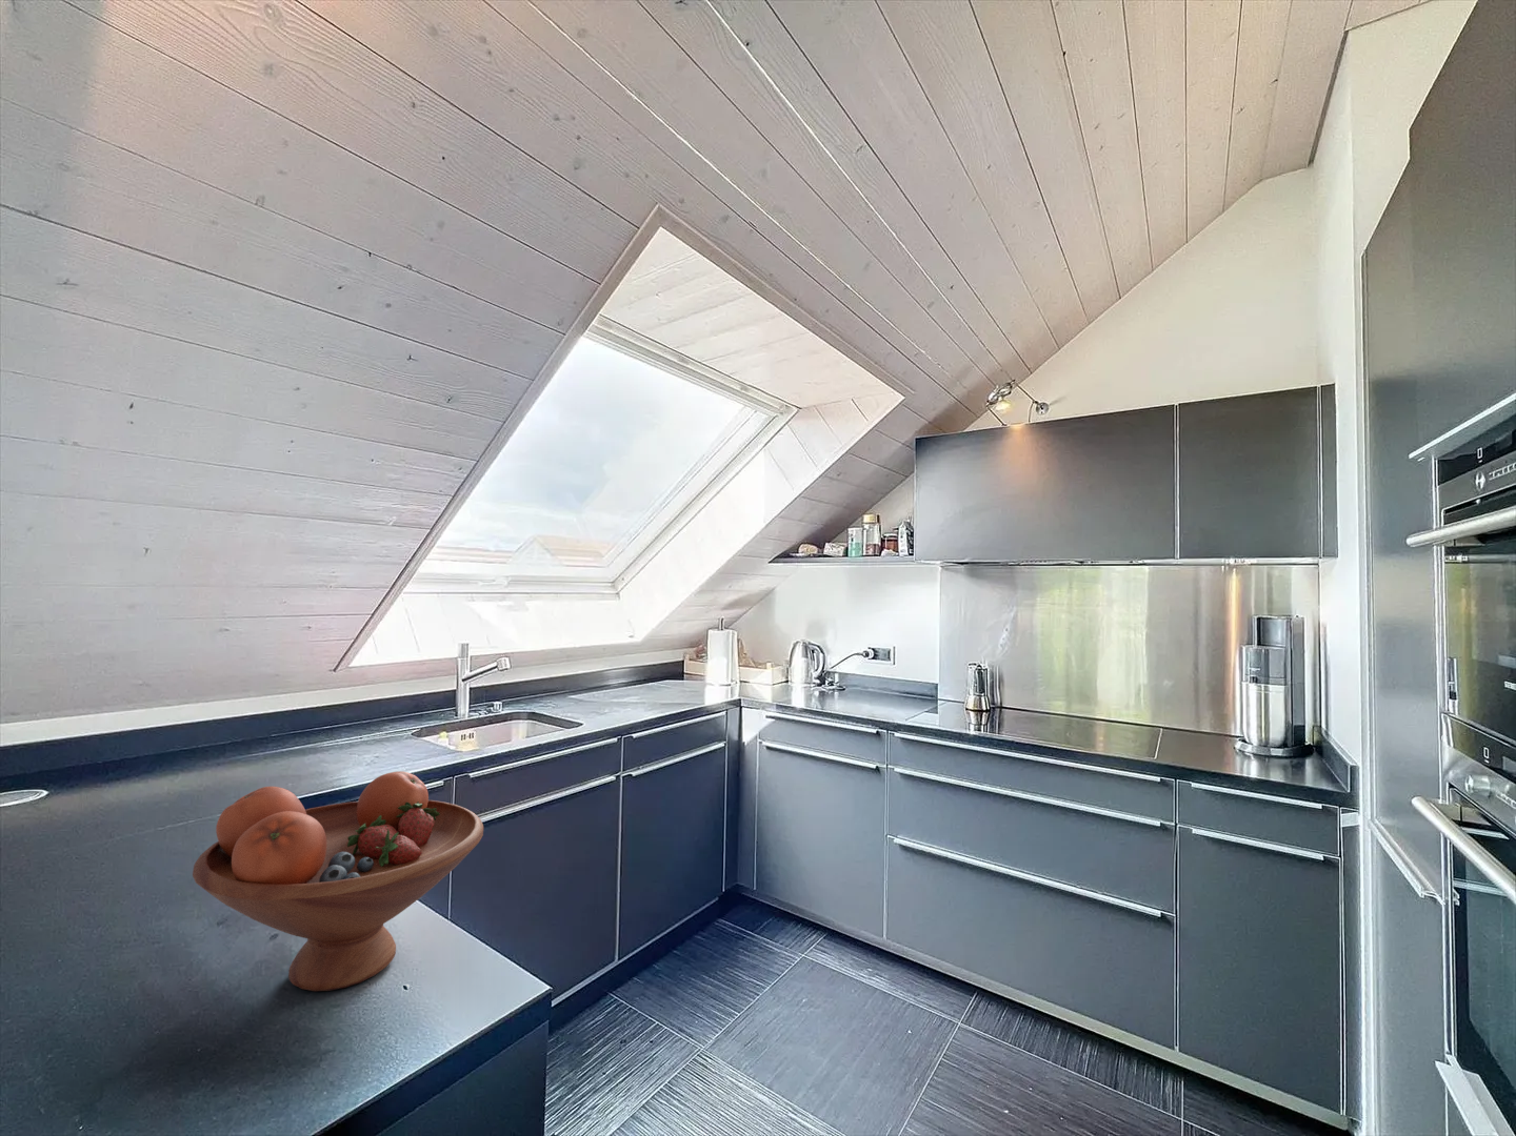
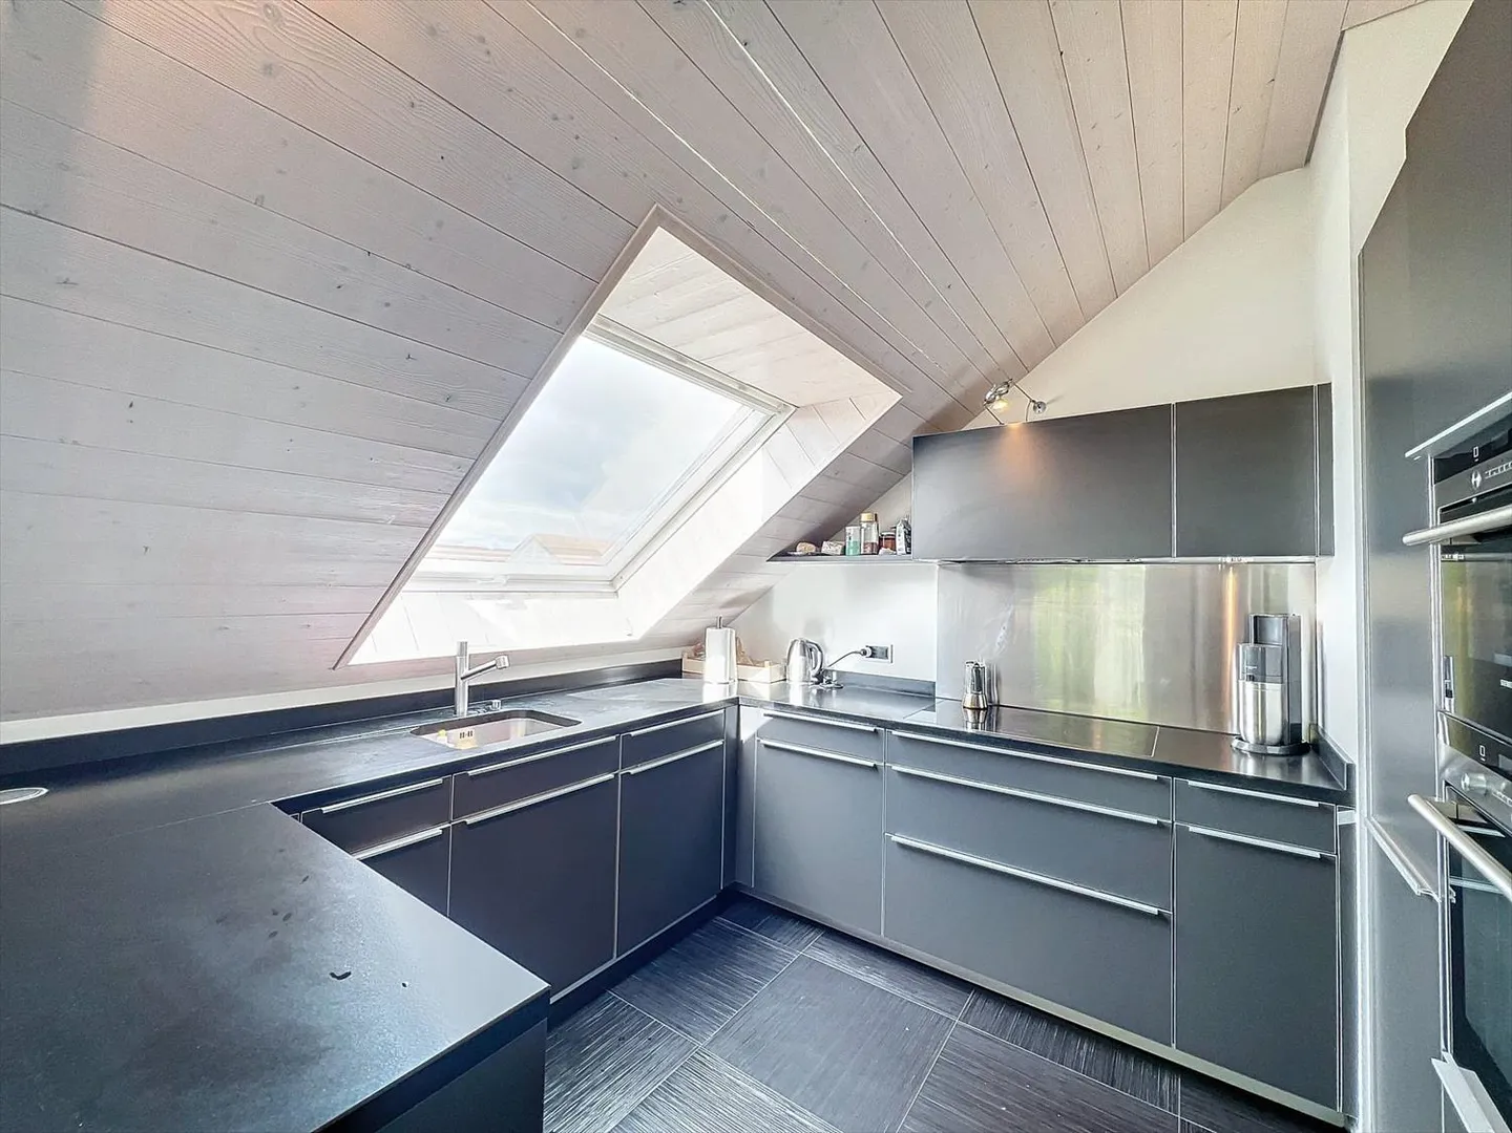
- fruit bowl [192,770,485,992]
